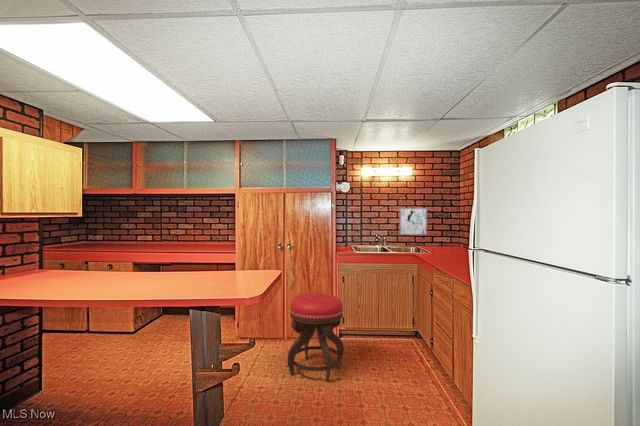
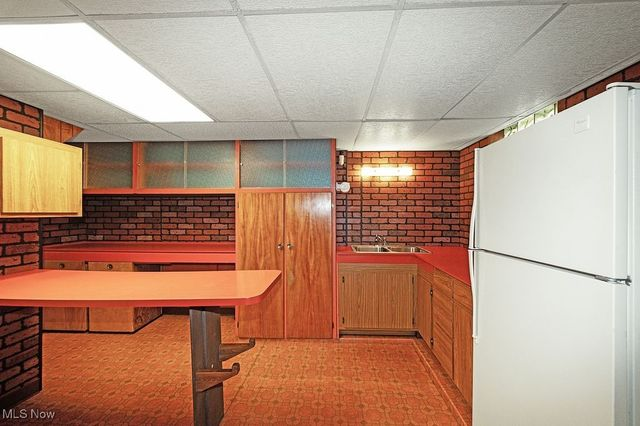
- wall art [398,207,428,236]
- stool [286,292,345,383]
